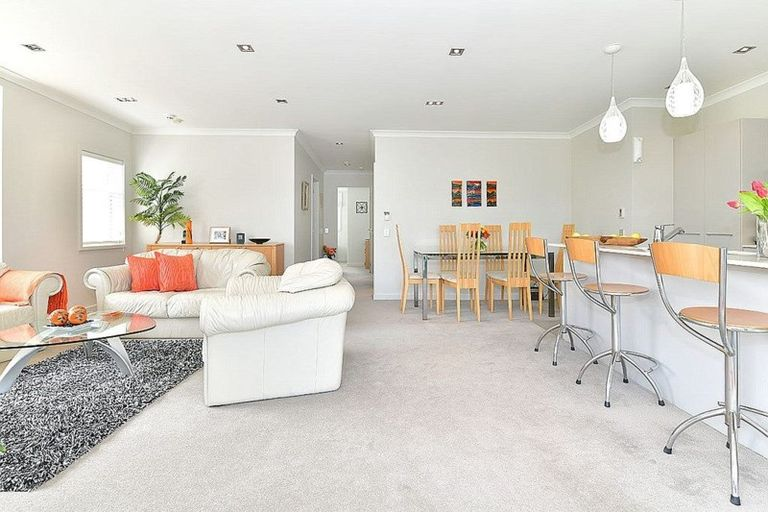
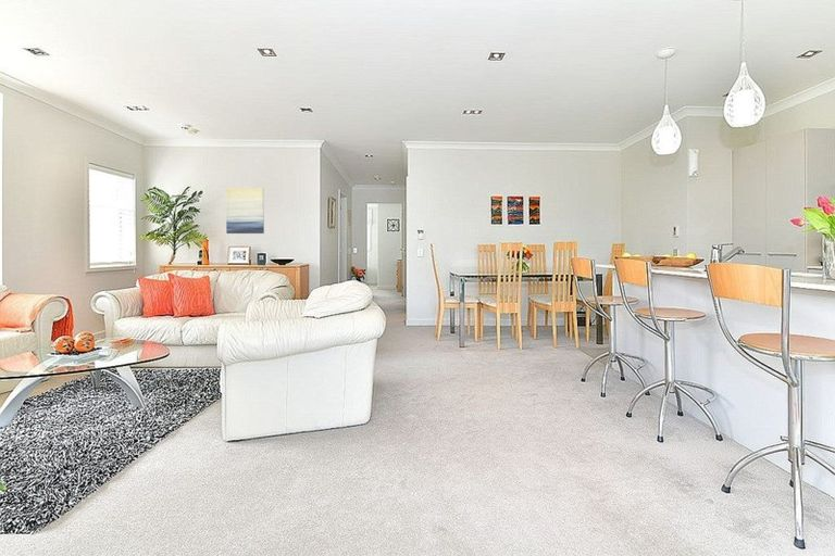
+ wall art [225,187,265,235]
